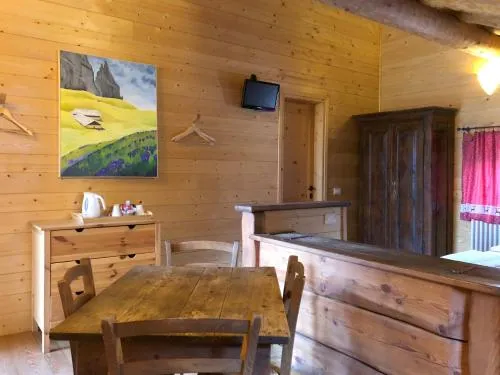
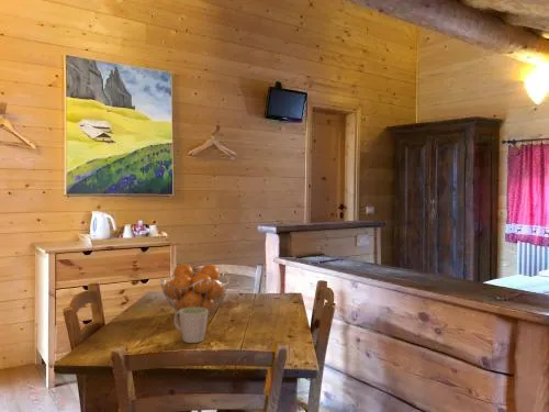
+ mug [173,308,209,344]
+ fruit basket [158,263,231,316]
